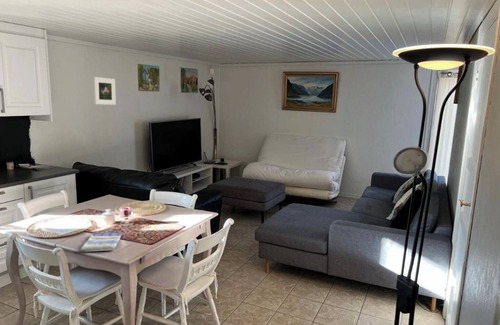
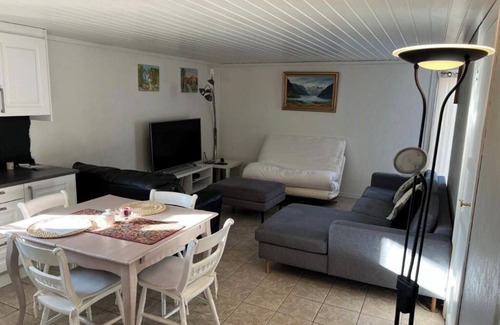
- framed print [93,76,117,106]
- dish towel [79,232,123,253]
